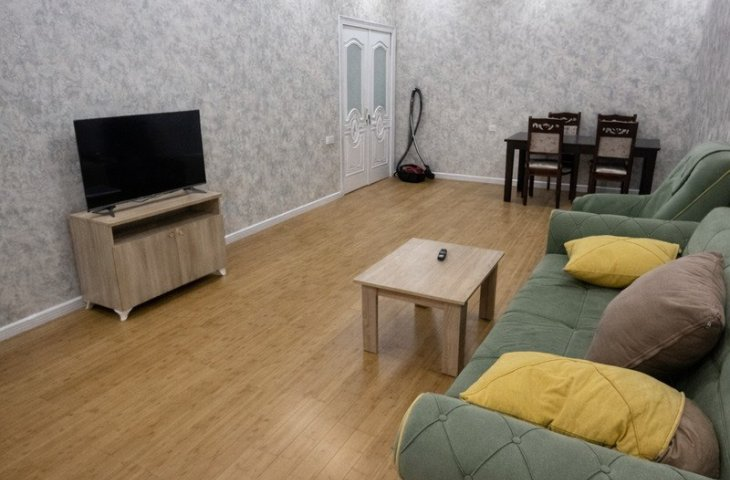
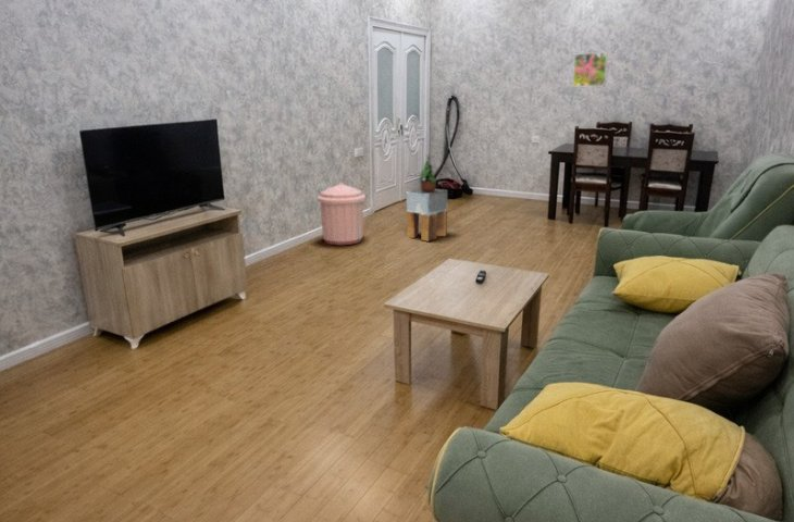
+ potted plant [418,154,437,192]
+ trash can [317,182,367,246]
+ stool [406,188,449,243]
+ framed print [572,52,609,87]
